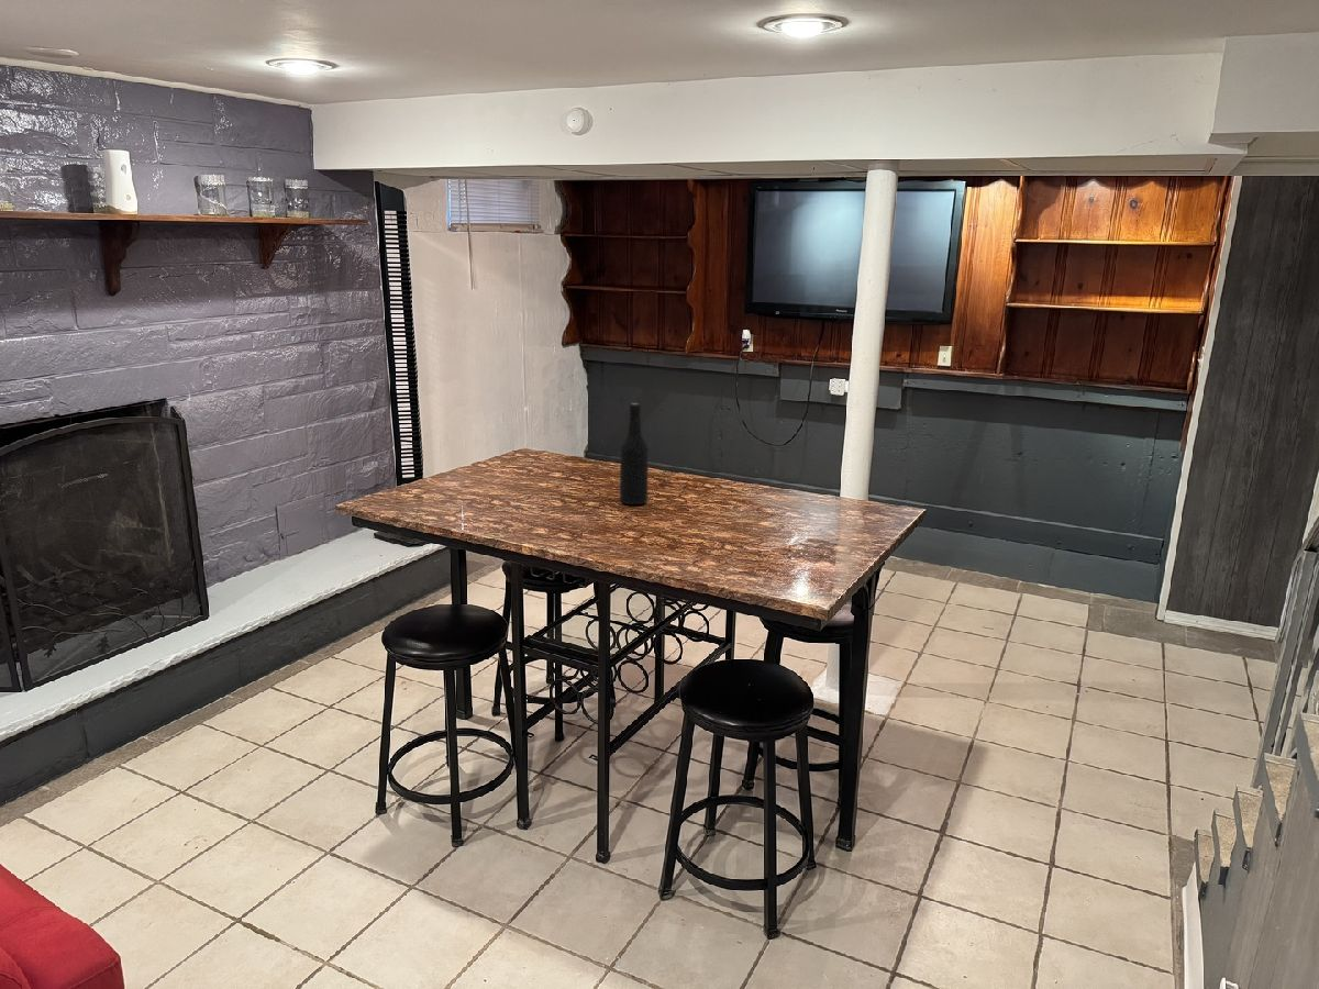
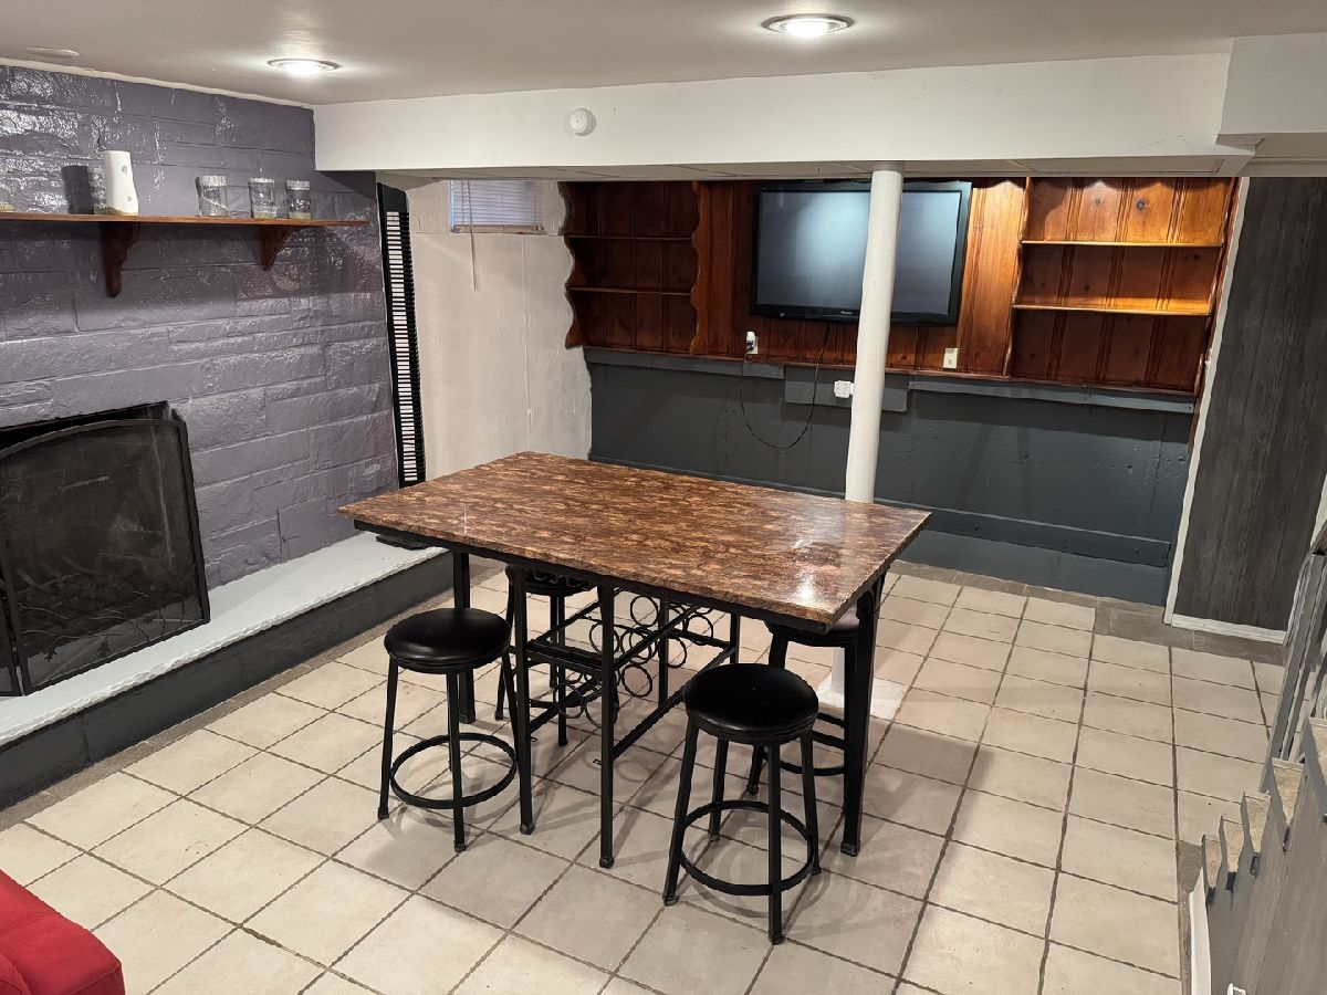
- bottle [619,402,650,505]
